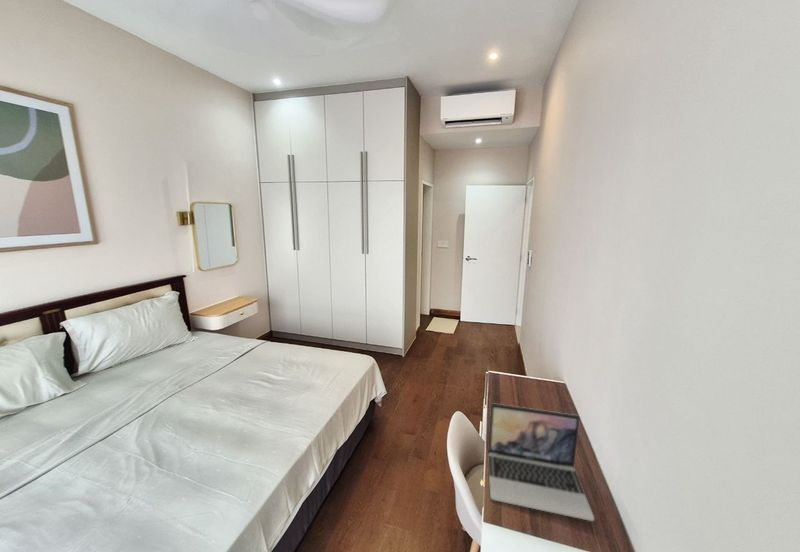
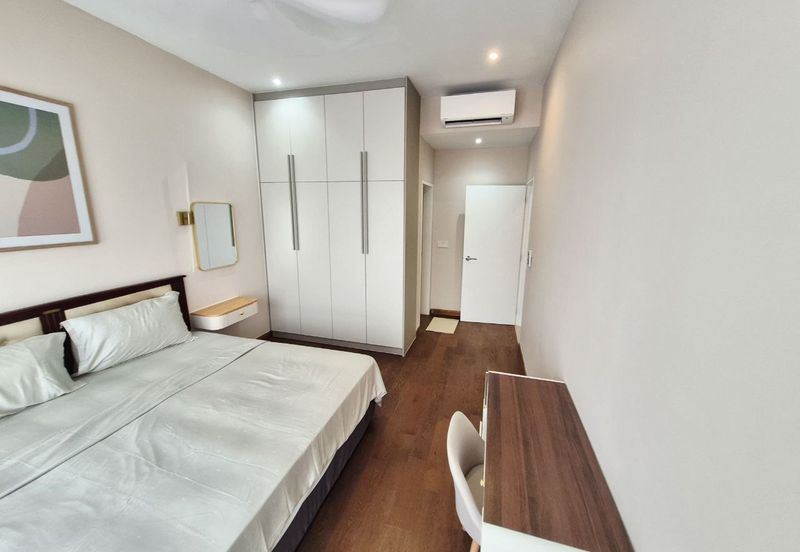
- laptop [487,402,595,522]
